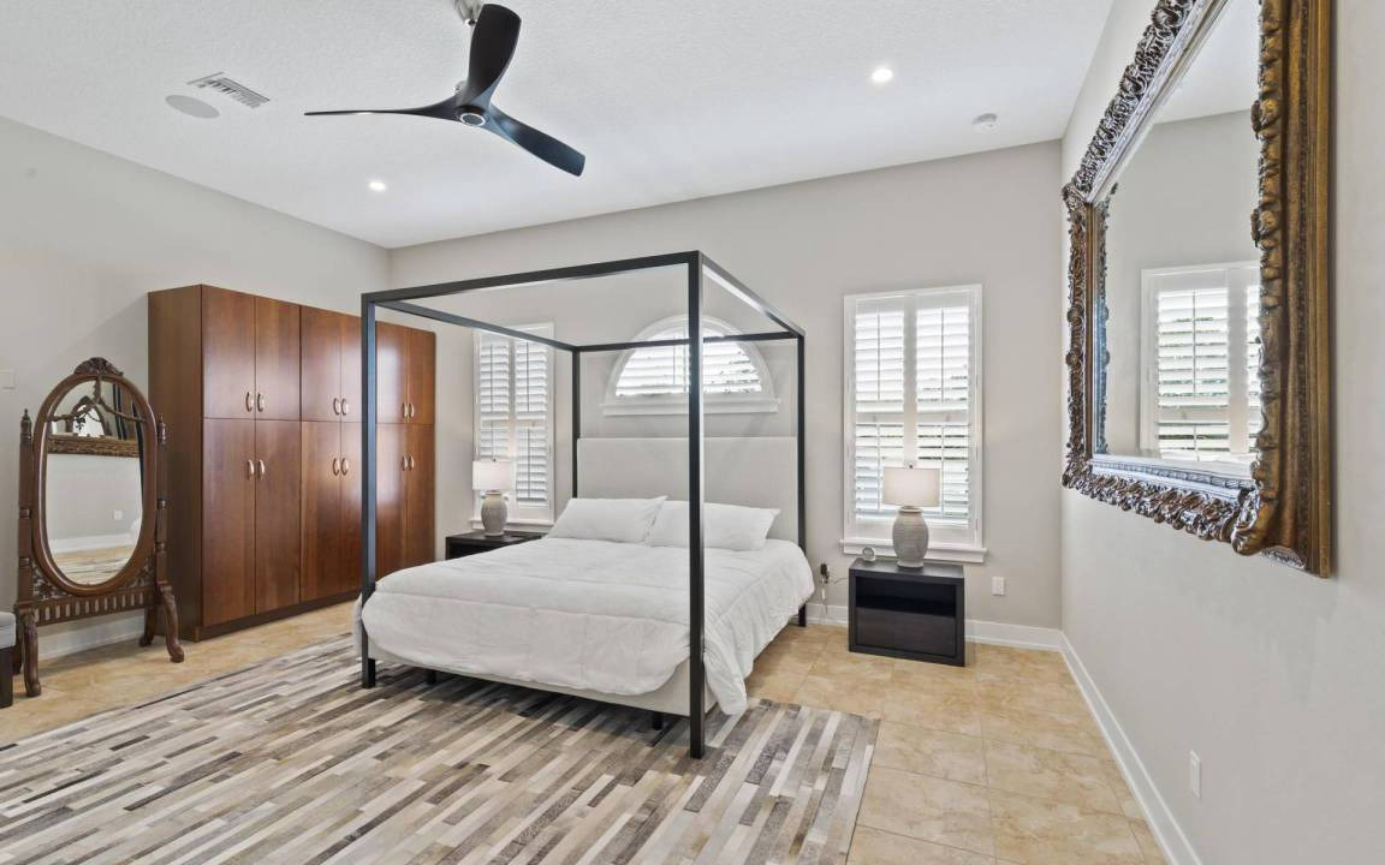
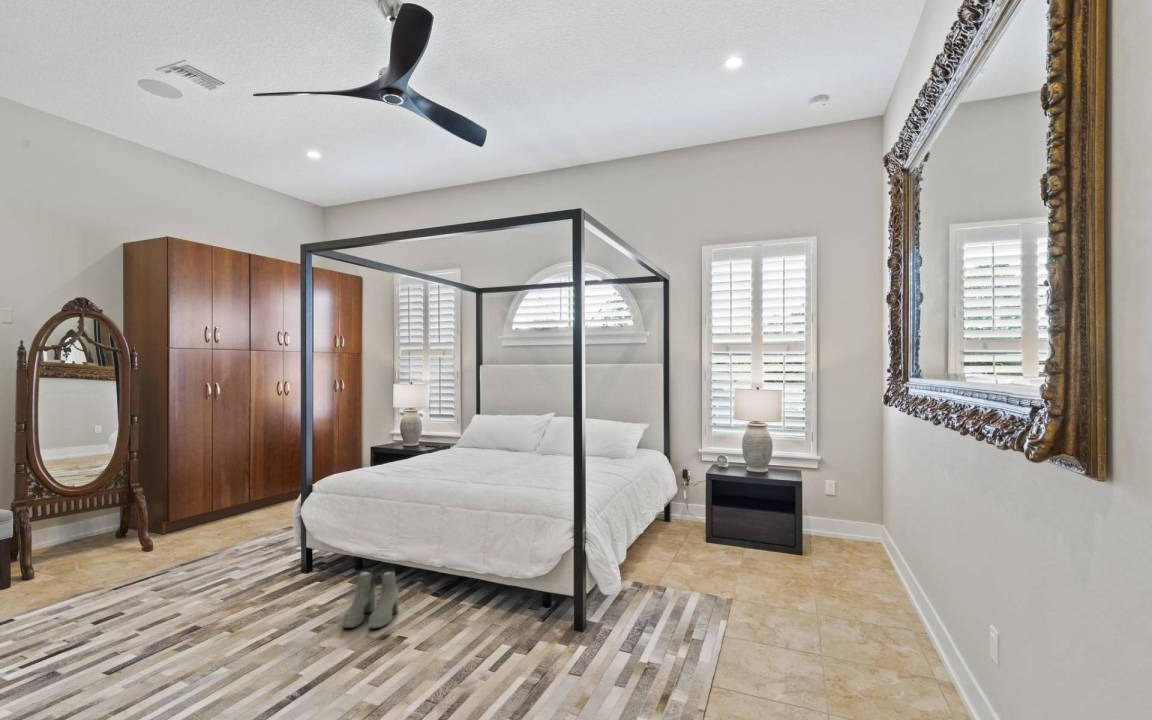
+ boots [342,568,400,630]
